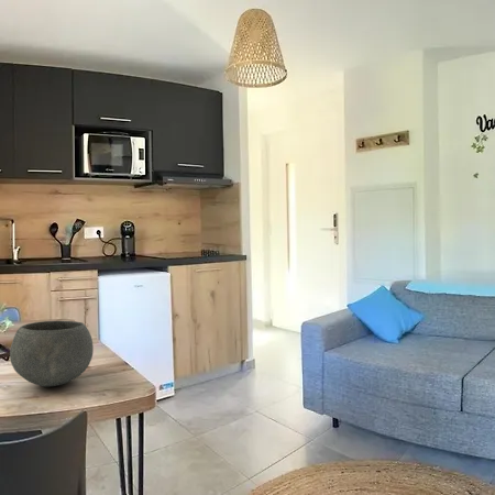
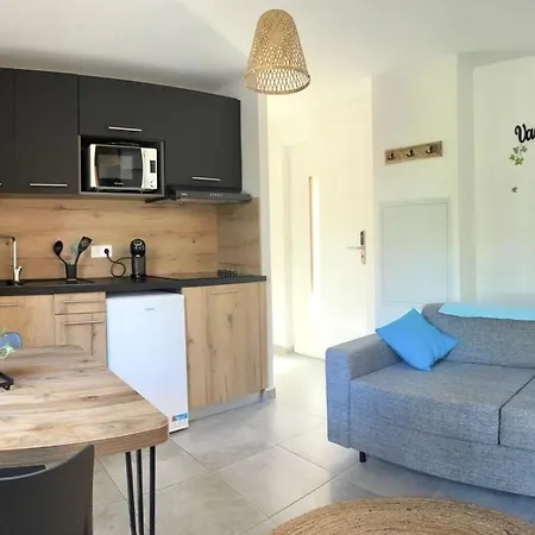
- bowl [9,320,95,387]
